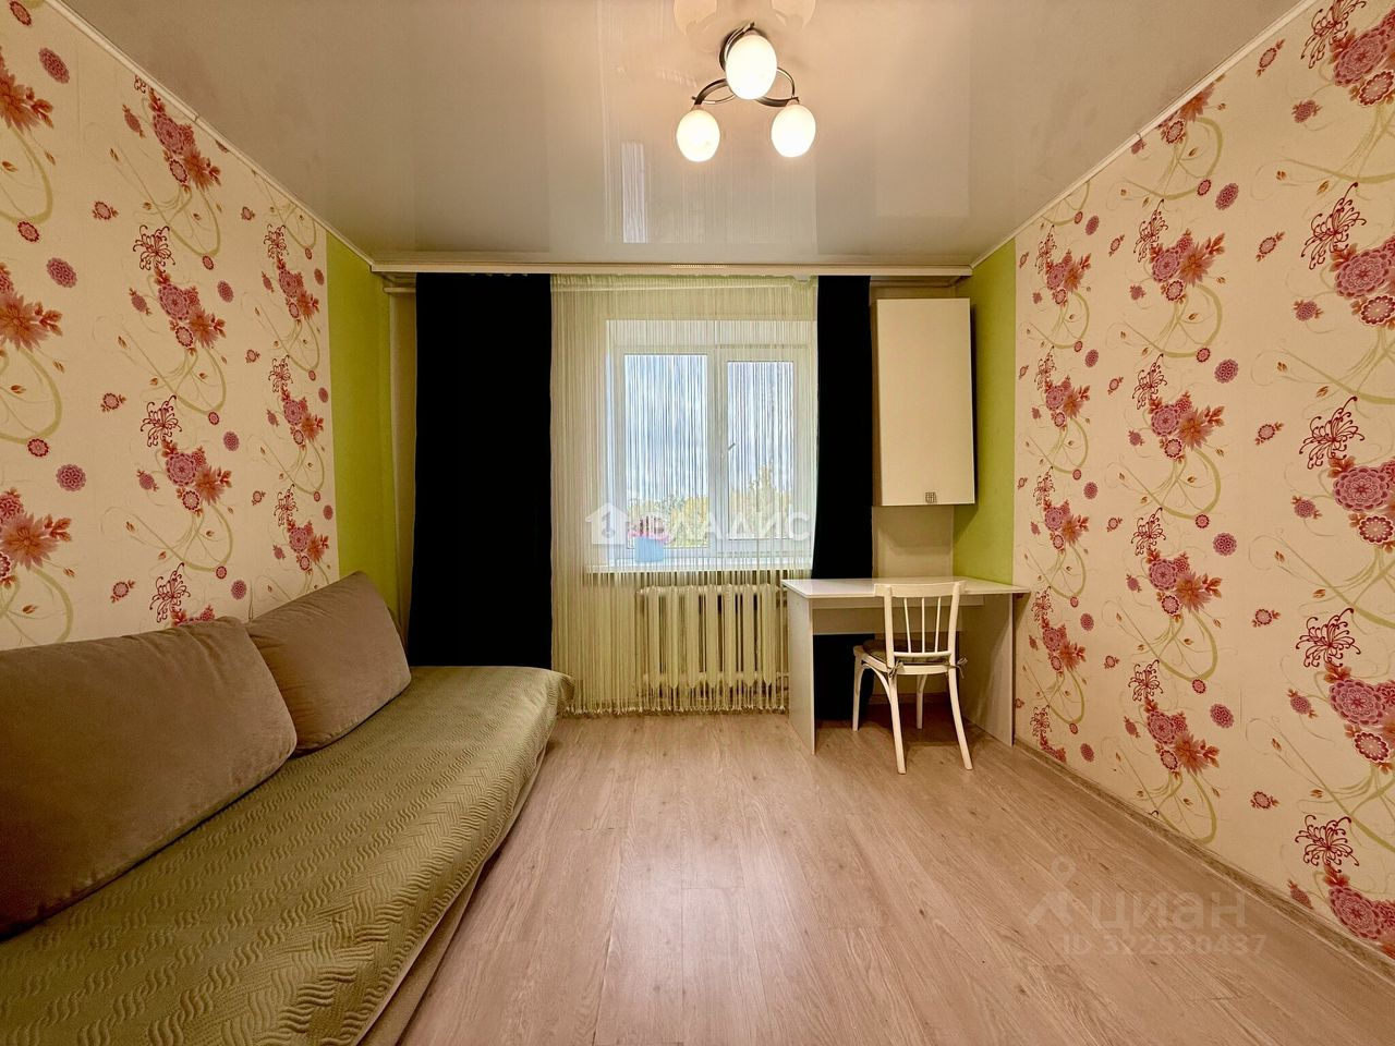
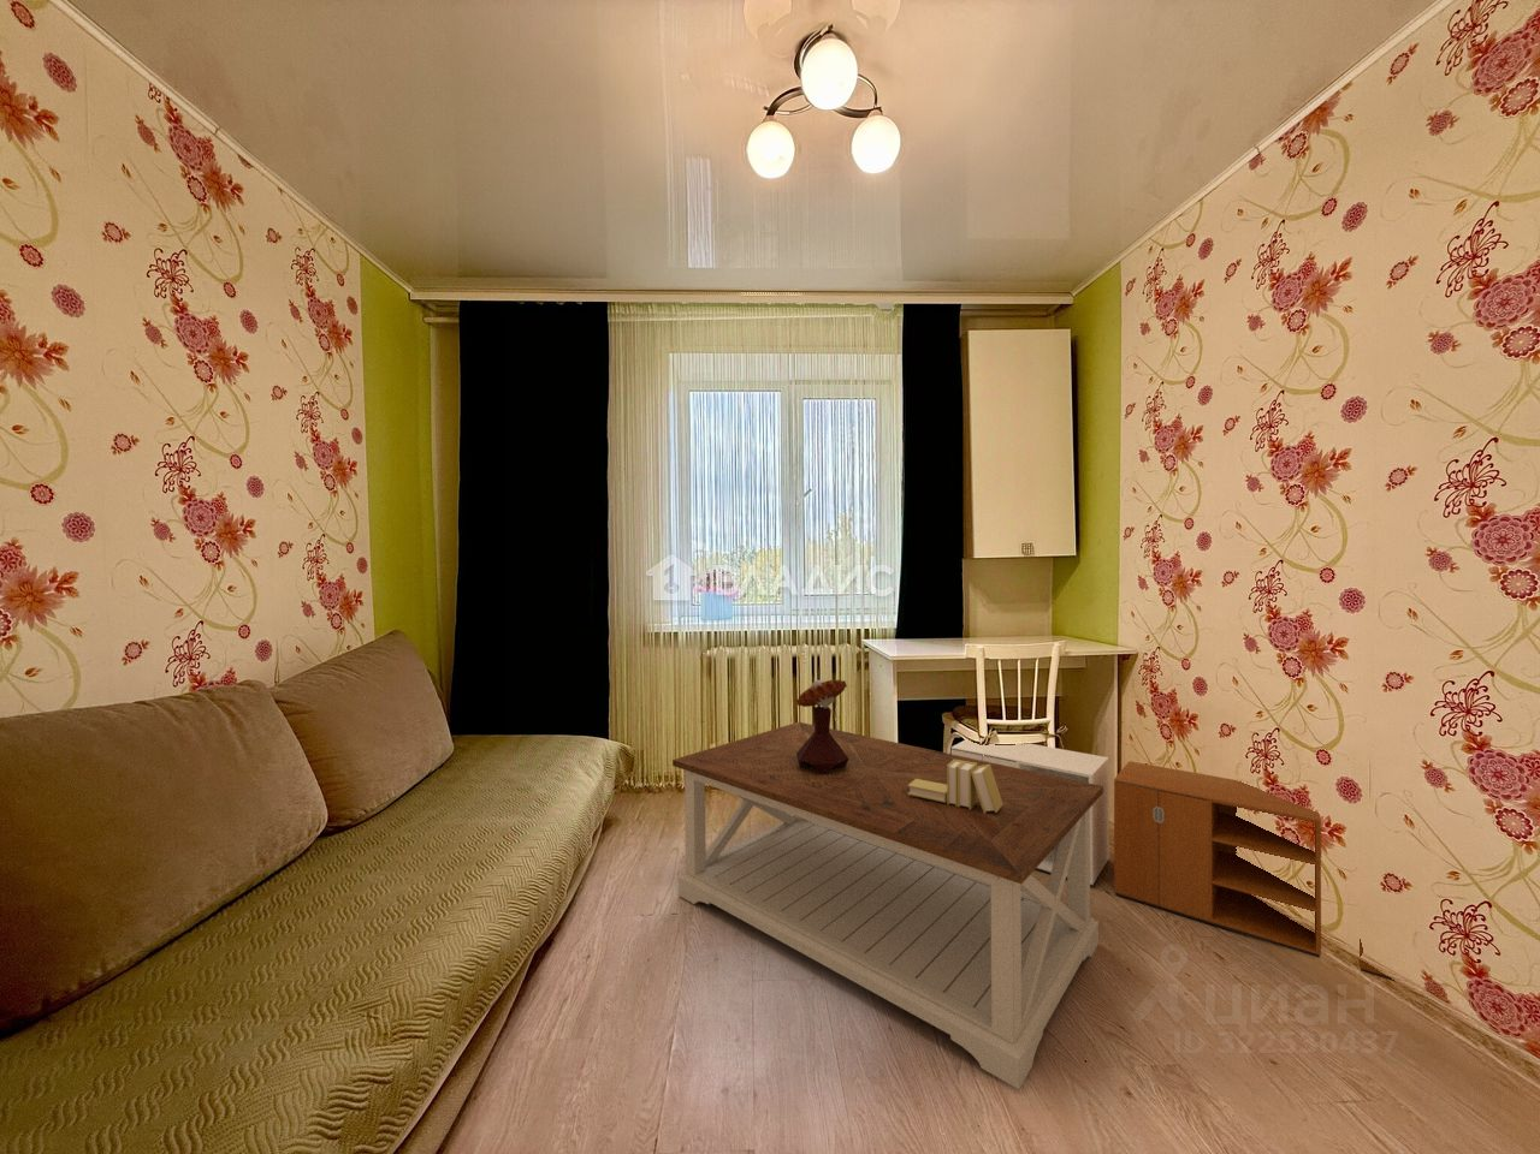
+ storage cabinet [951,738,1397,983]
+ coffee table [672,721,1103,1090]
+ mushroom [795,678,848,775]
+ books [908,760,1003,813]
